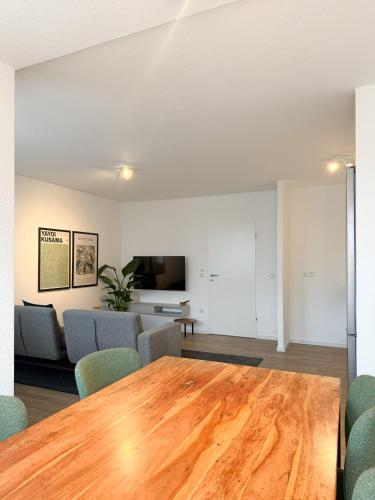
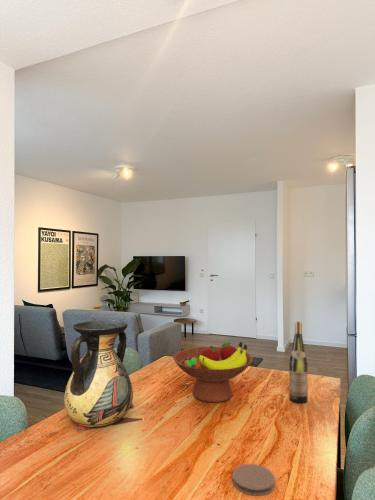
+ fruit bowl [172,341,254,404]
+ vase [63,319,142,433]
+ coaster [232,463,276,497]
+ wine bottle [288,320,309,404]
